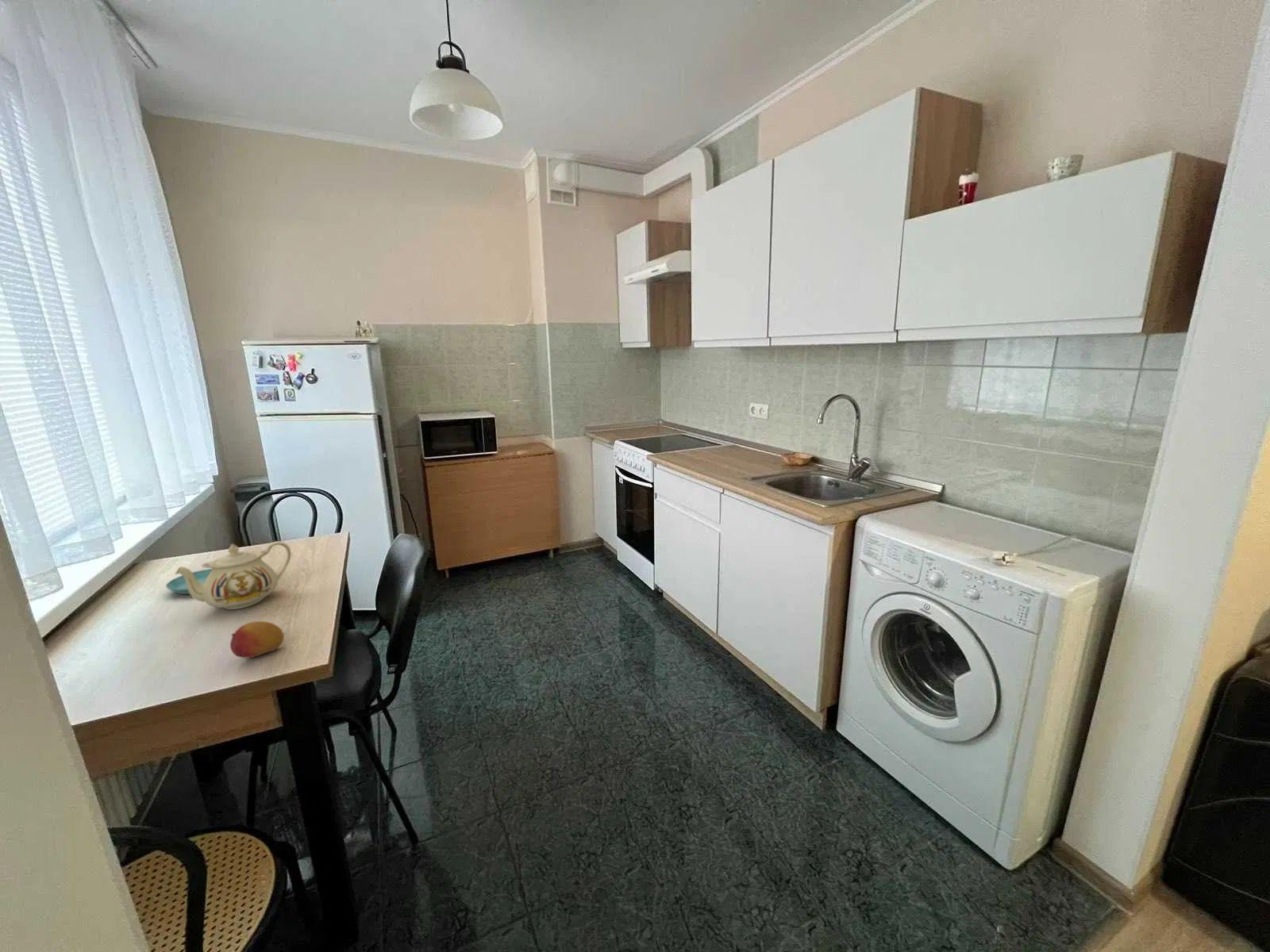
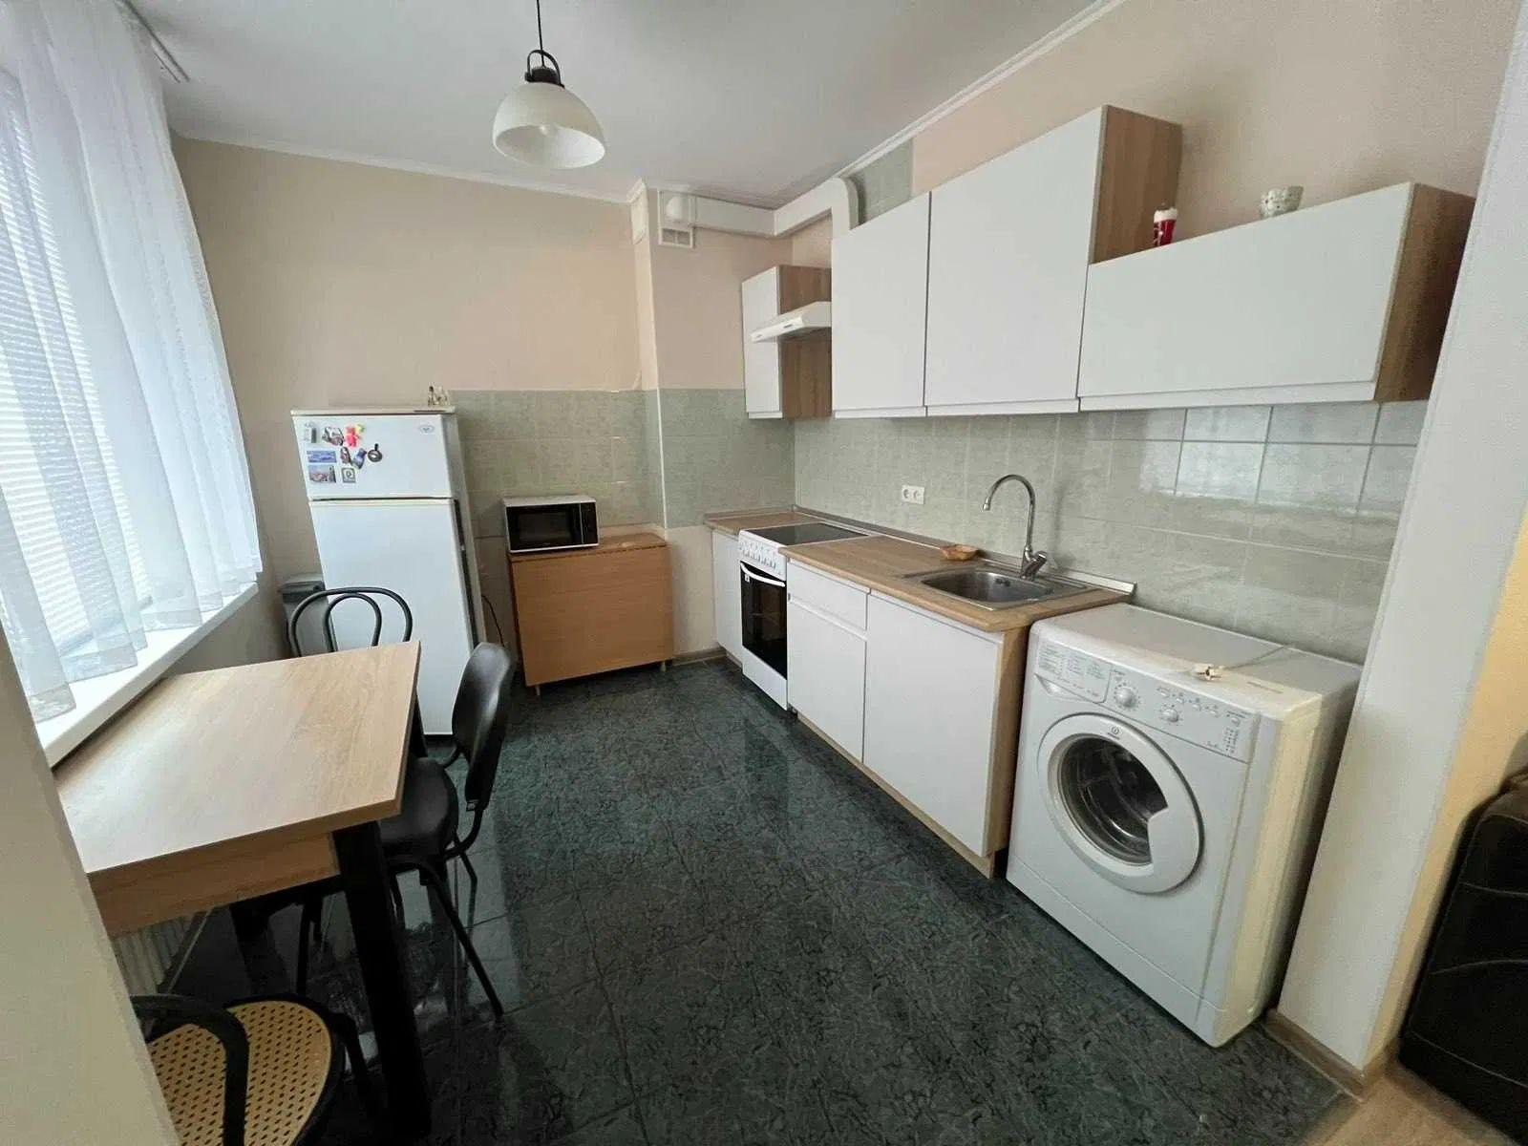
- teapot [175,540,292,610]
- saucer [165,568,212,595]
- fruit [229,620,285,659]
